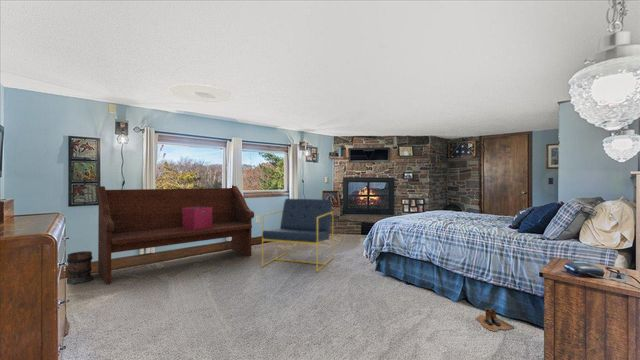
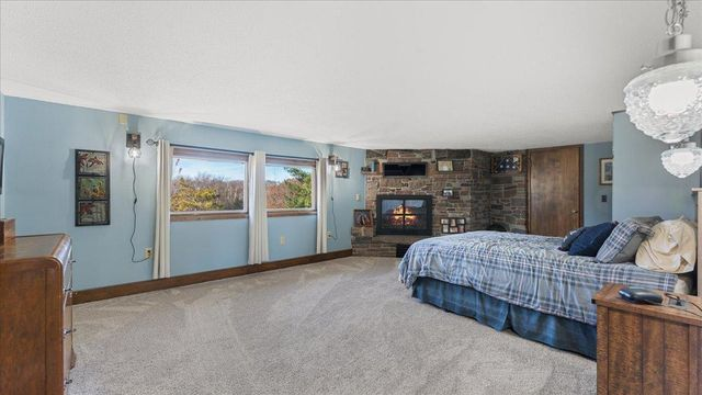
- storage bin [182,206,212,231]
- boots [475,307,515,332]
- wooden barrel [66,250,94,285]
- armchair [261,198,334,273]
- bench [96,184,255,284]
- ceiling light [167,83,234,103]
